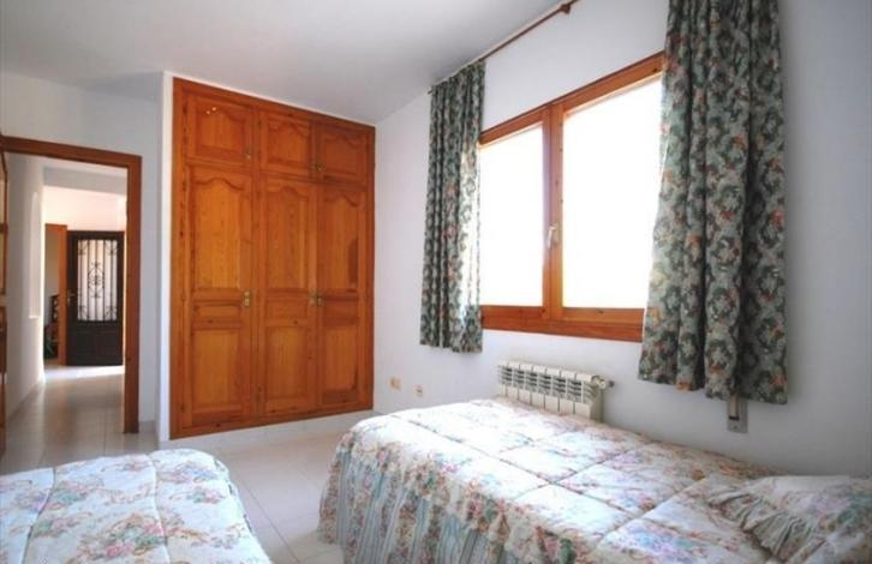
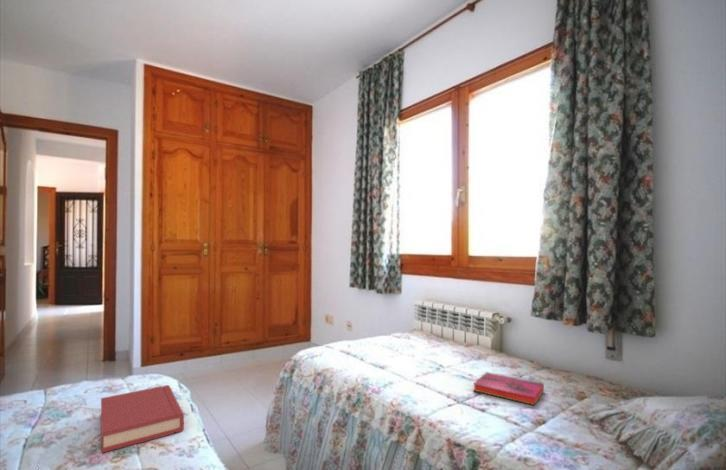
+ hardback book [472,371,545,406]
+ hardback book [100,384,185,454]
